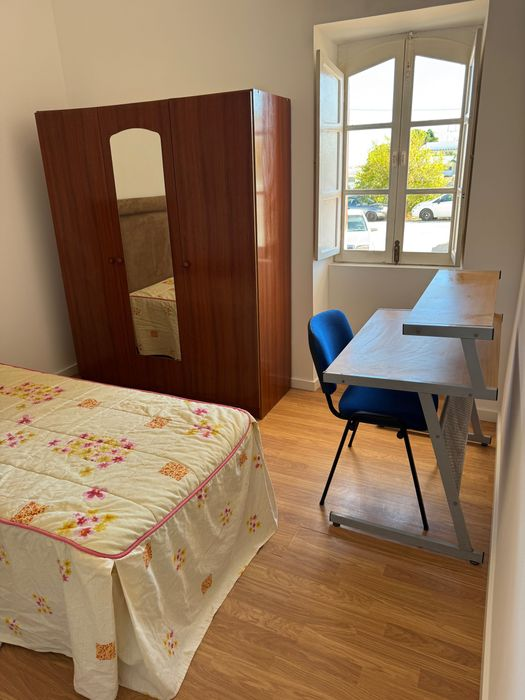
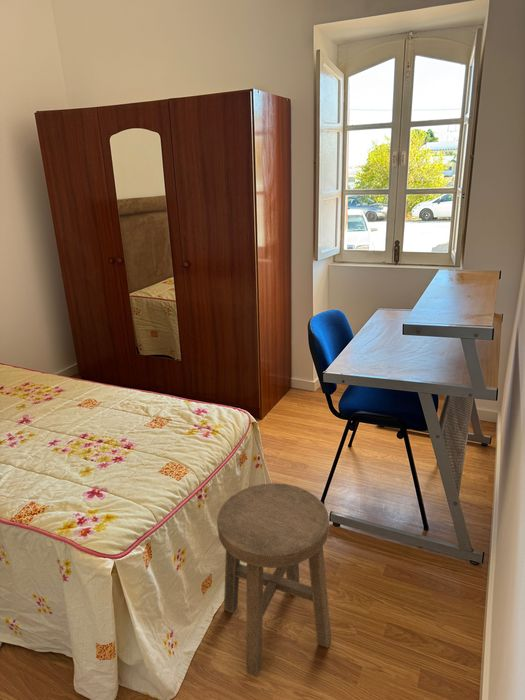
+ stool [216,482,332,677]
